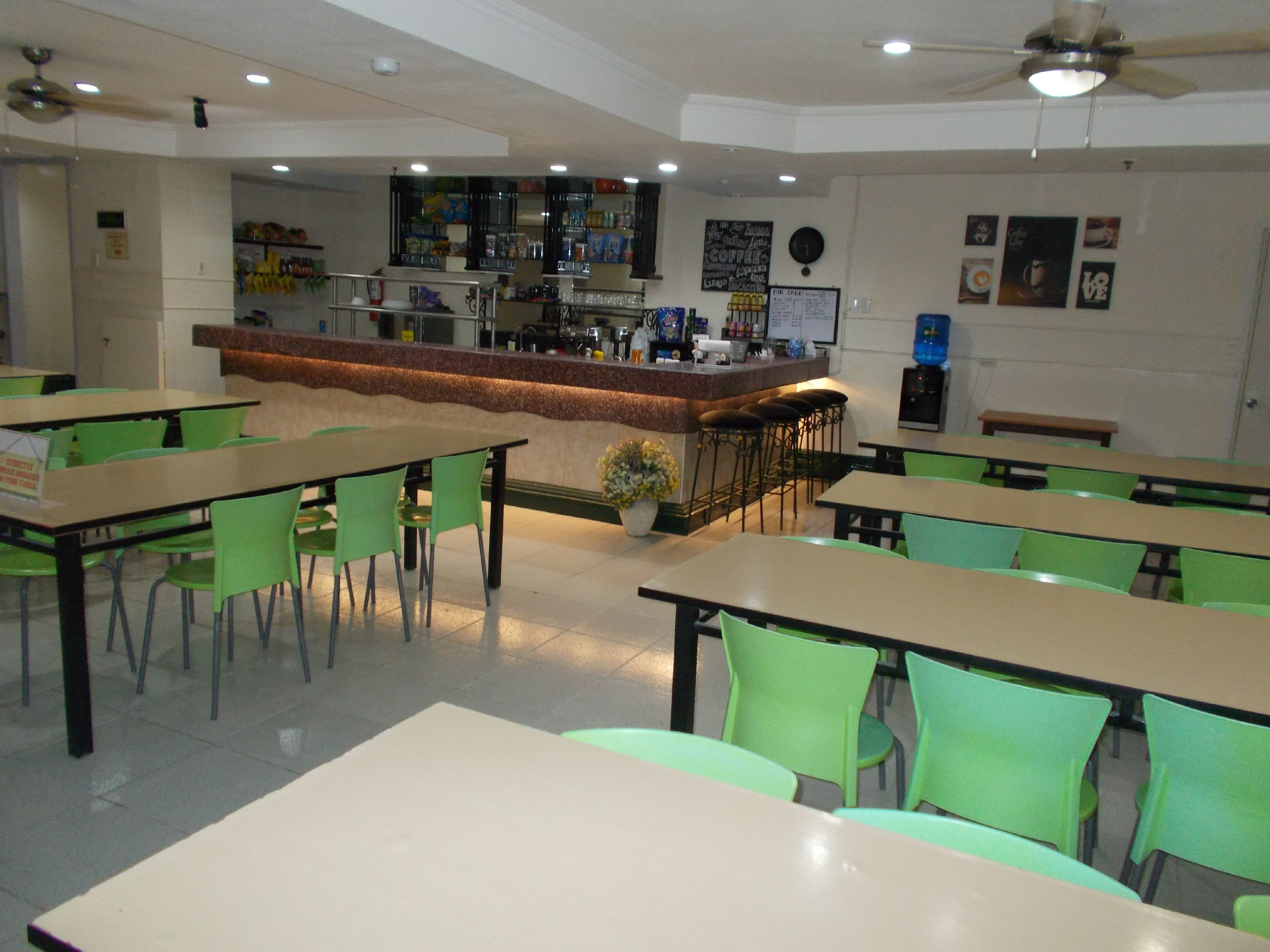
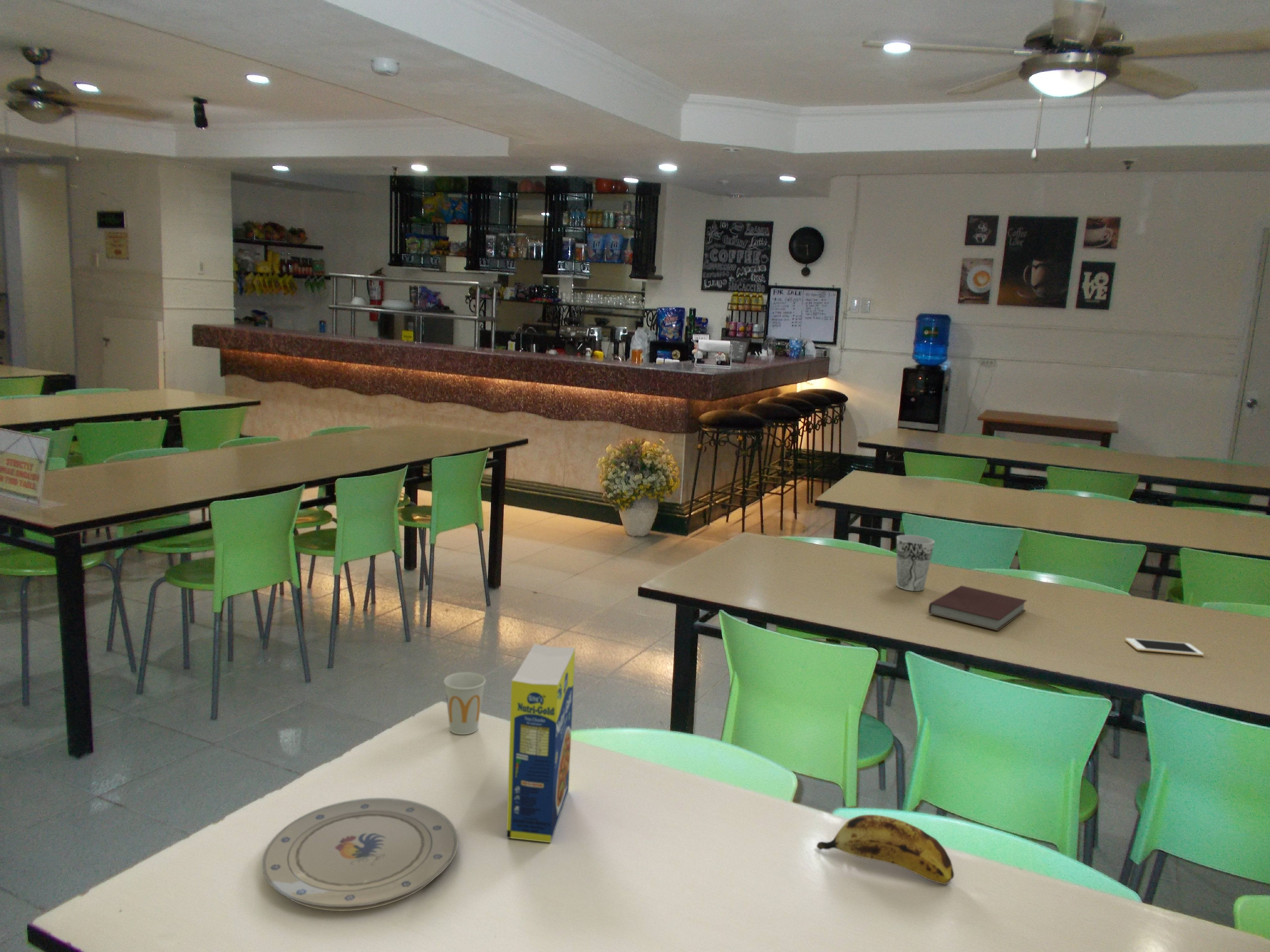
+ banana [816,814,954,885]
+ plate [262,797,459,911]
+ notebook [928,585,1027,631]
+ legume [506,644,575,843]
+ cell phone [1125,638,1204,656]
+ cup [896,535,935,591]
+ cup [444,672,486,735]
